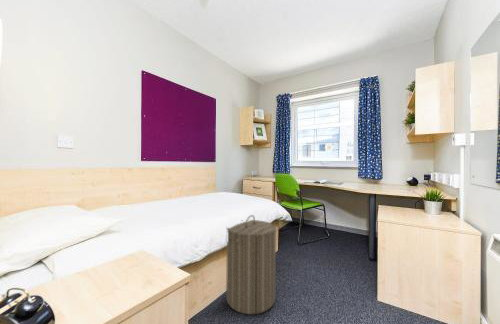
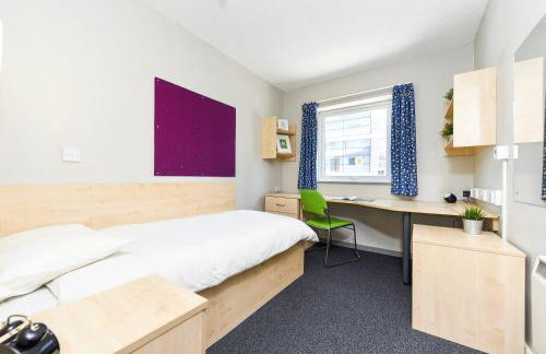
- laundry hamper [225,214,277,315]
